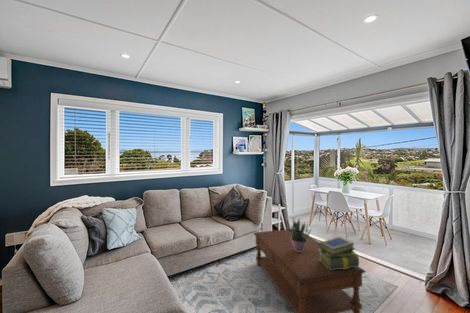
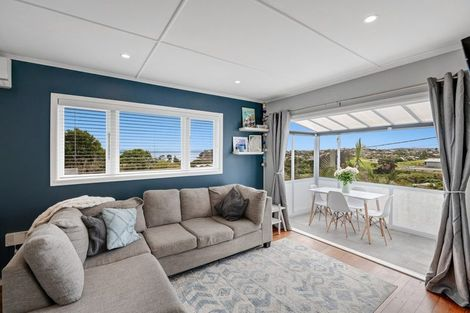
- stack of books [318,236,360,270]
- coffee table [252,228,367,313]
- potted plant [285,217,312,252]
